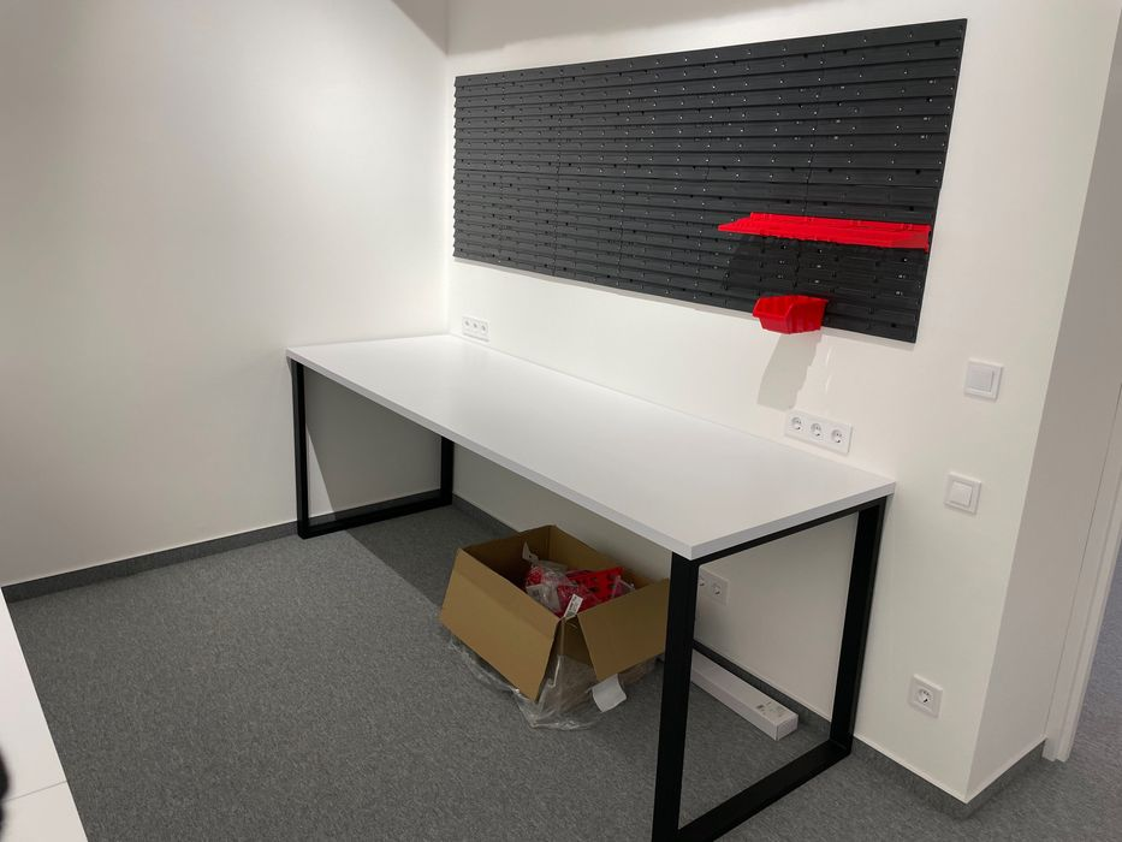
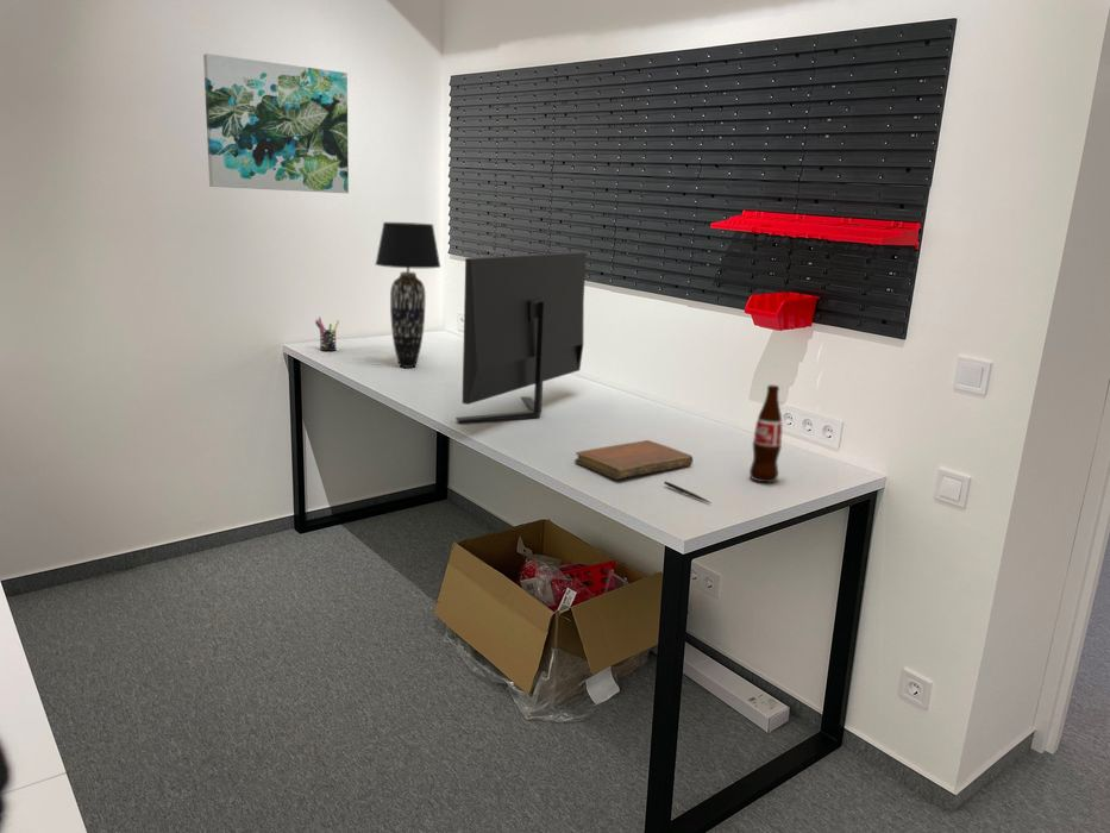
+ table lamp [374,221,441,369]
+ pen holder [314,317,340,352]
+ pen [663,481,713,505]
+ monitor [454,251,588,424]
+ bottle [748,384,783,483]
+ wall art [202,52,350,194]
+ notebook [573,439,694,481]
